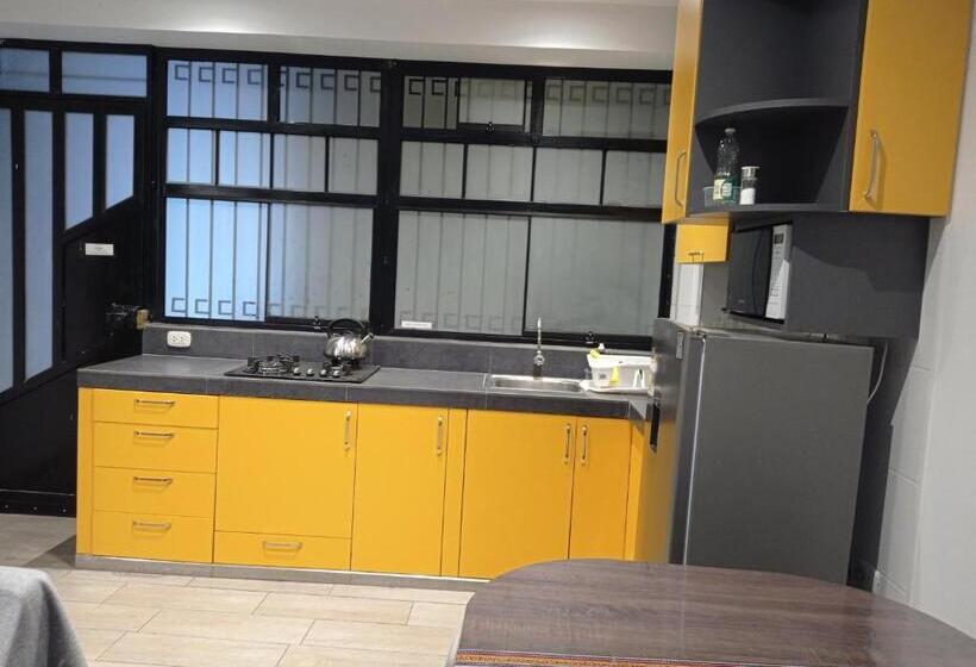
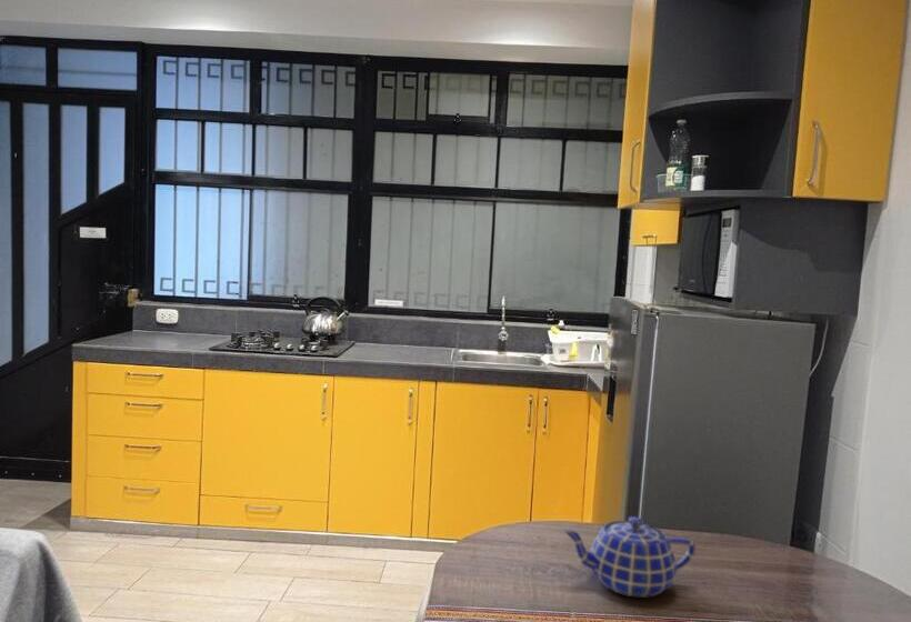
+ teapot [562,515,697,599]
